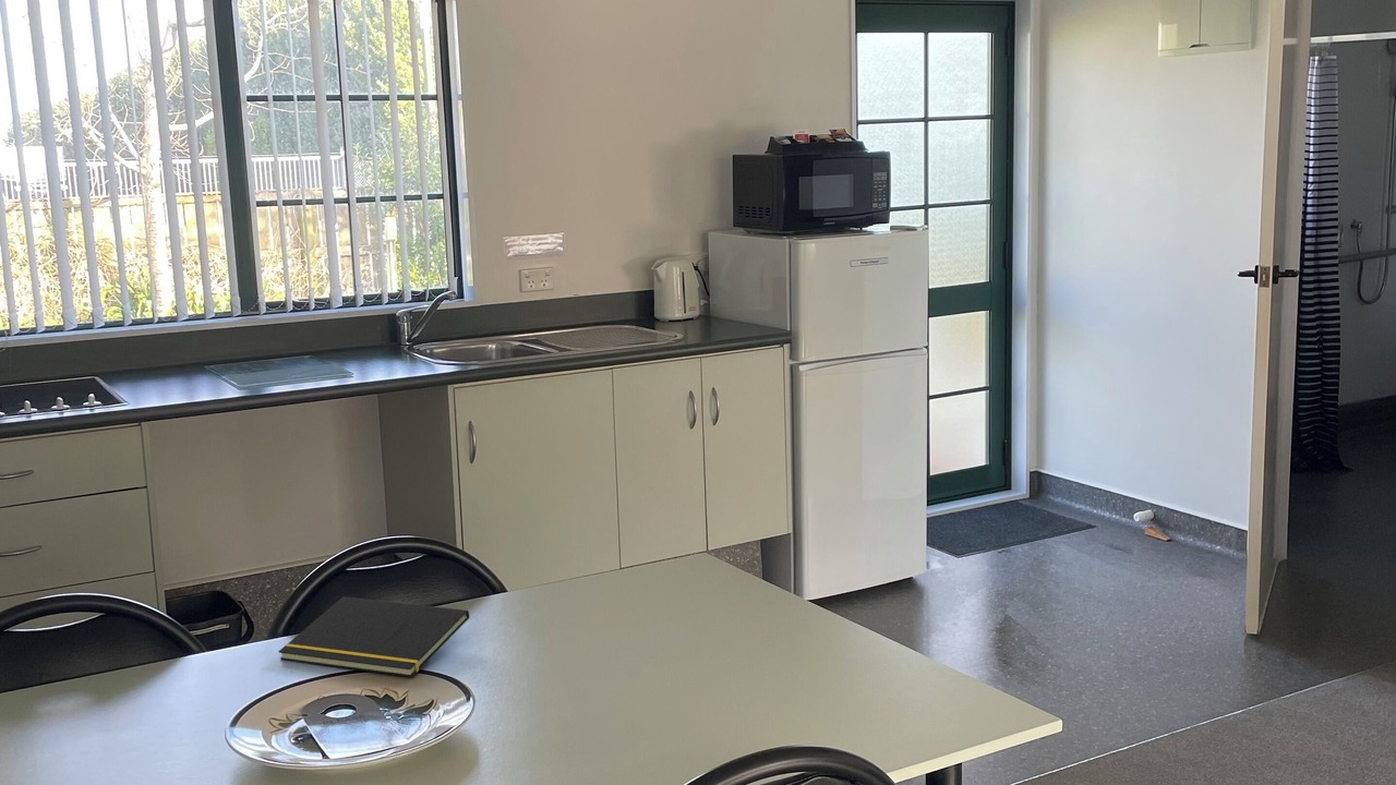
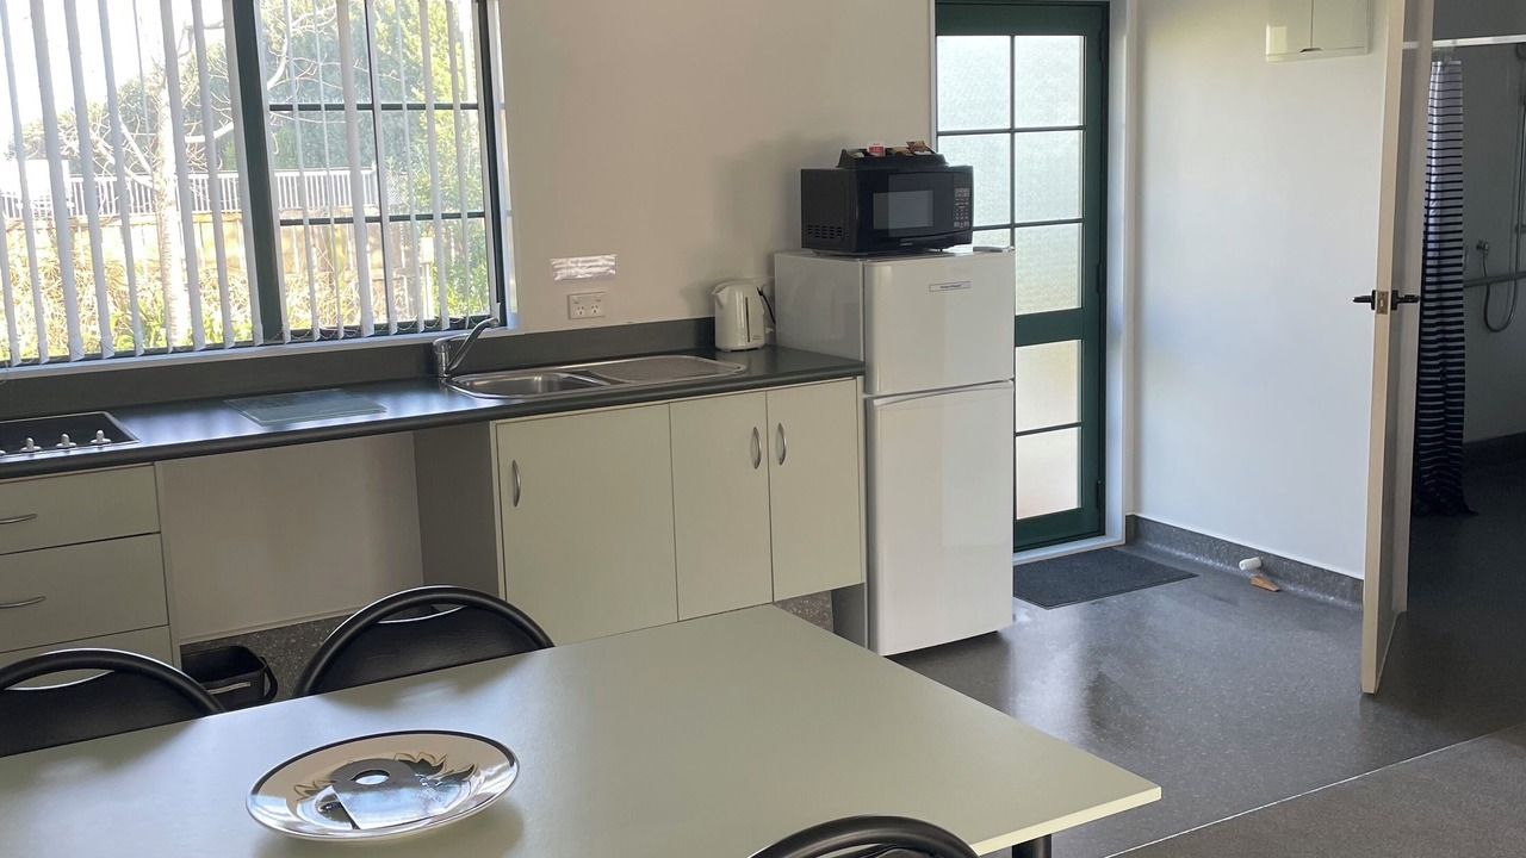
- notepad [277,595,470,678]
